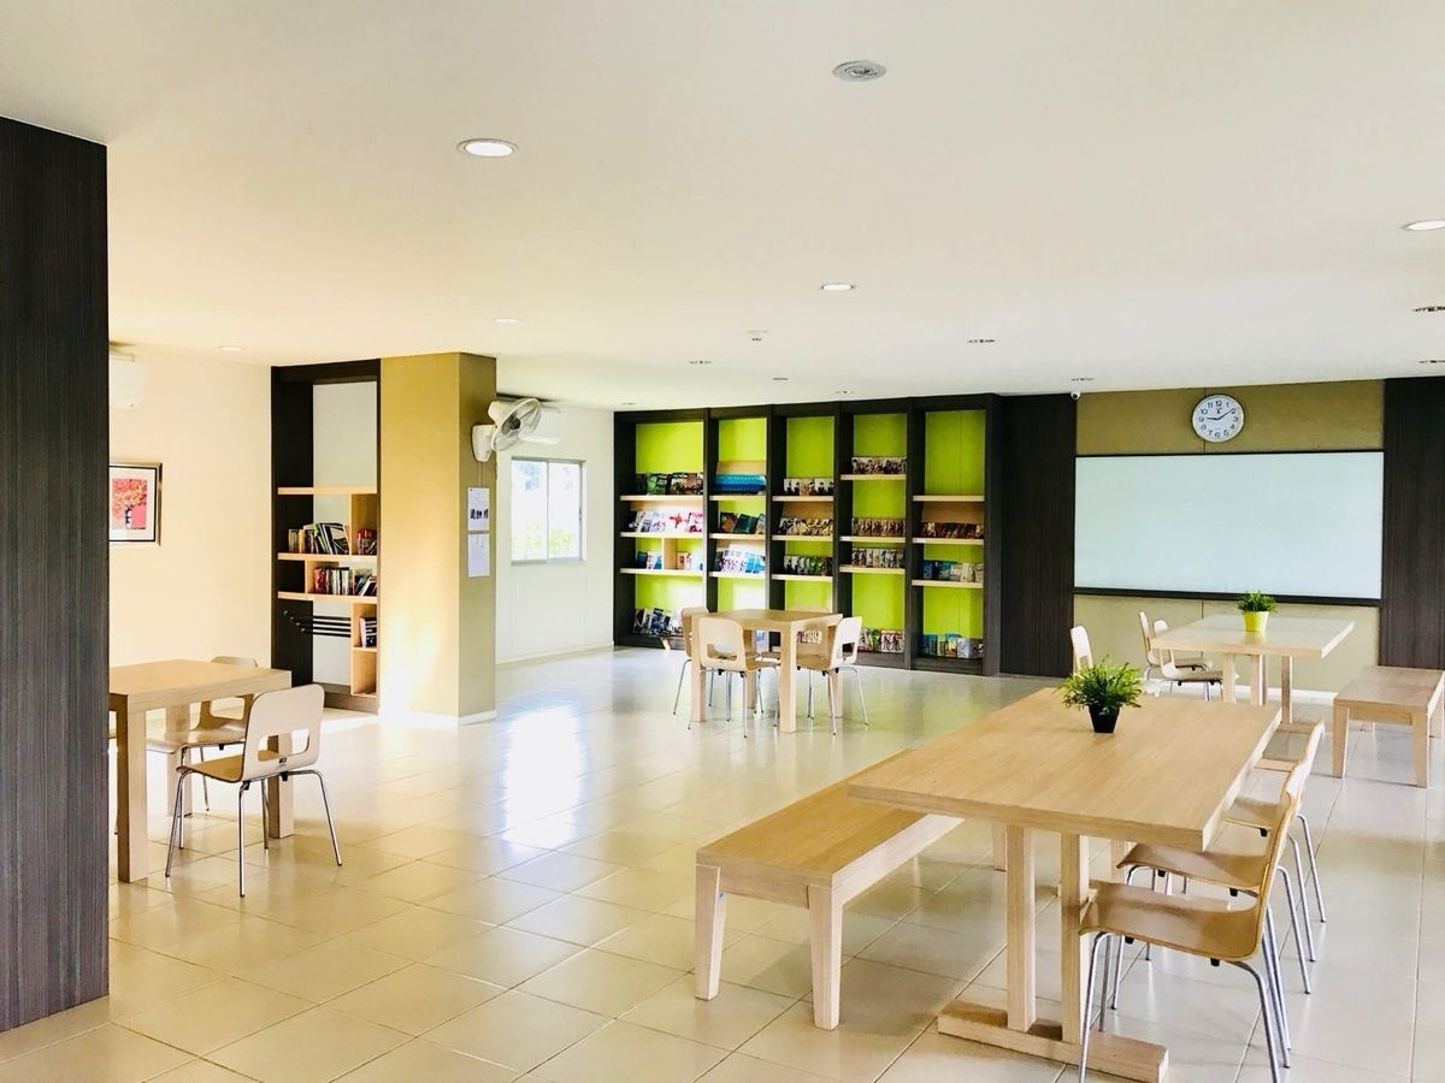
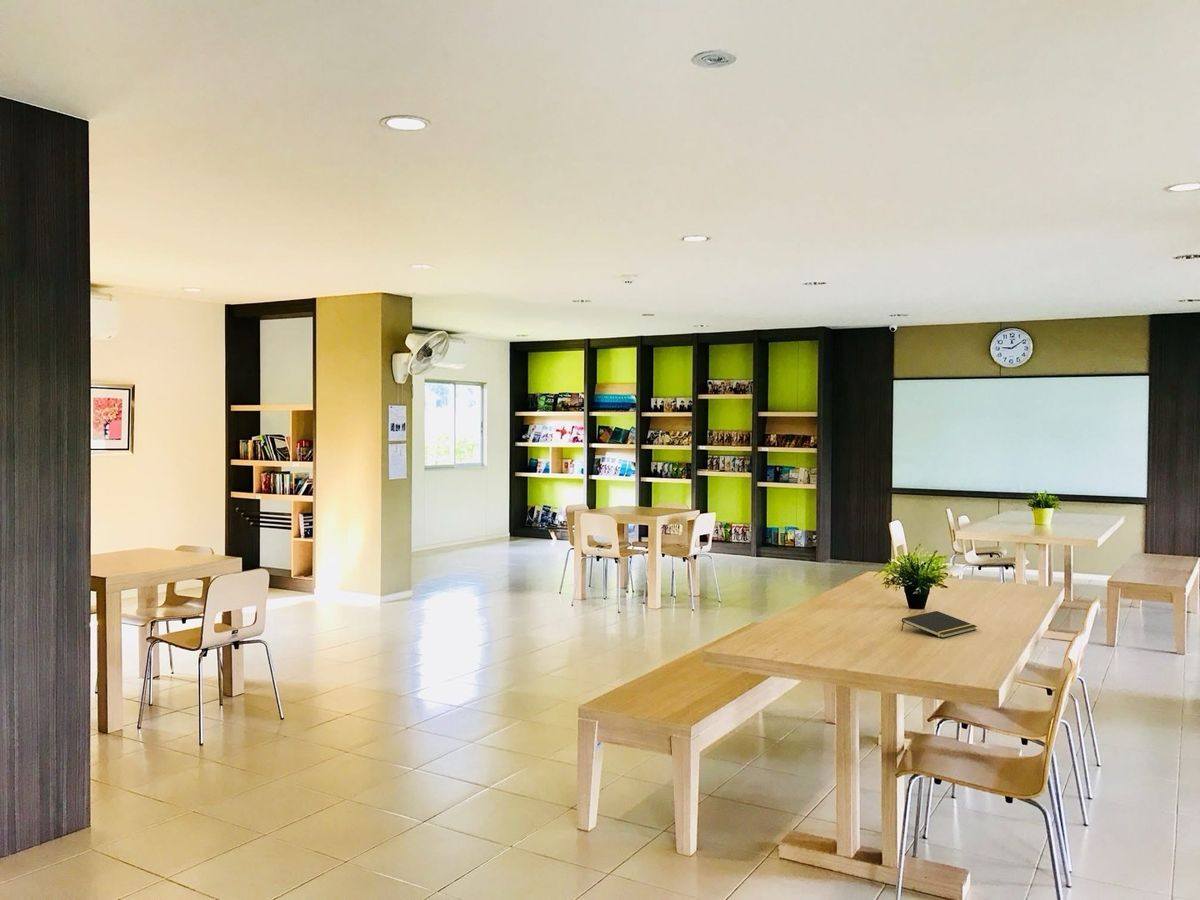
+ notepad [900,610,978,639]
